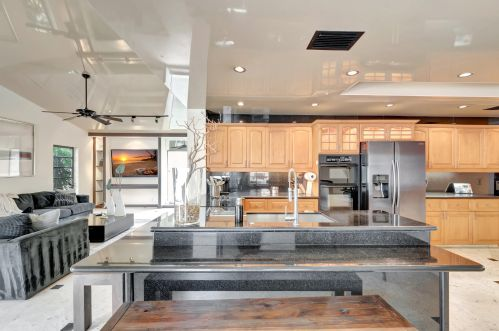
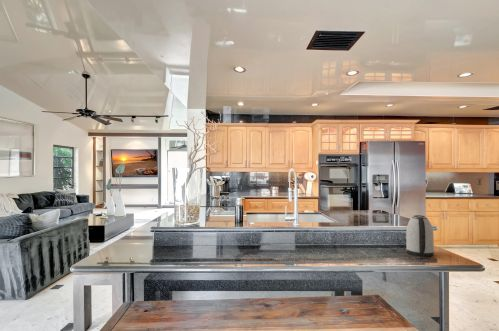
+ kettle [405,214,435,257]
